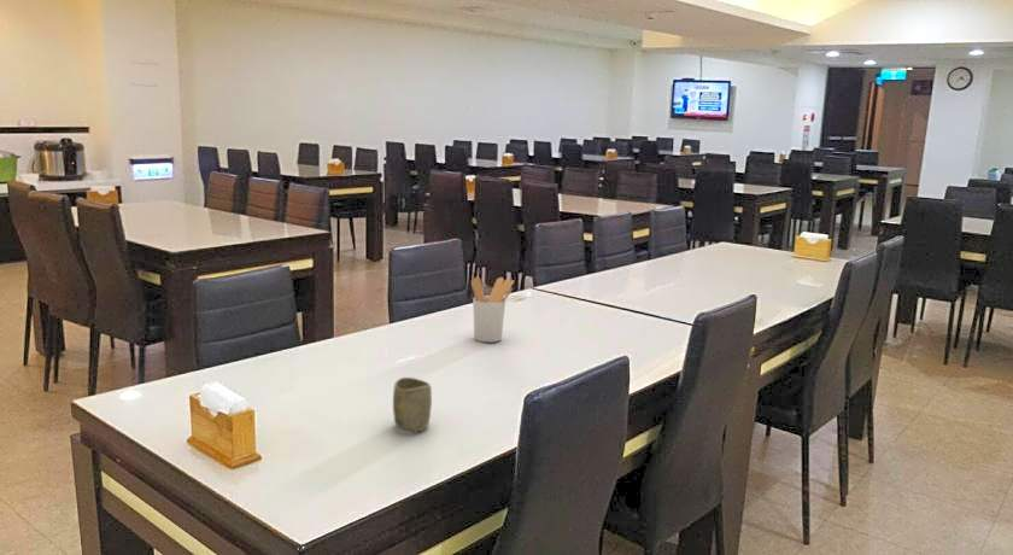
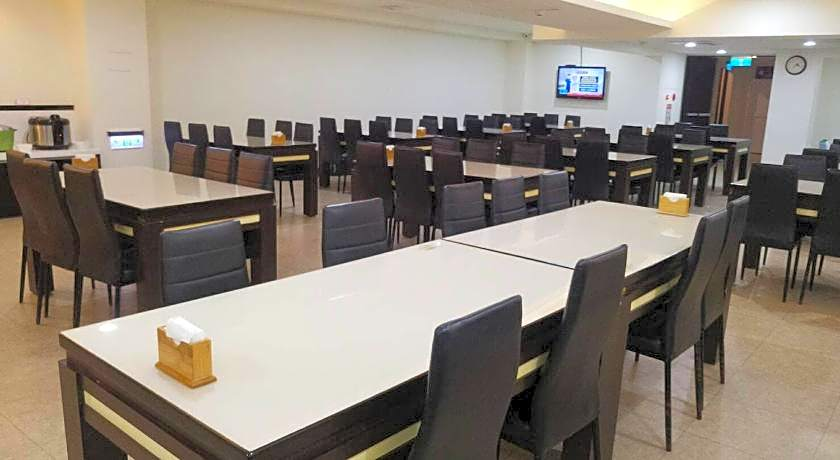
- utensil holder [470,276,515,344]
- cup [392,376,433,433]
